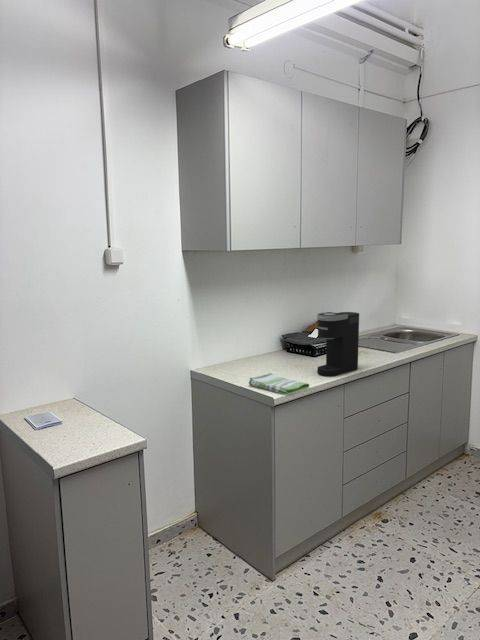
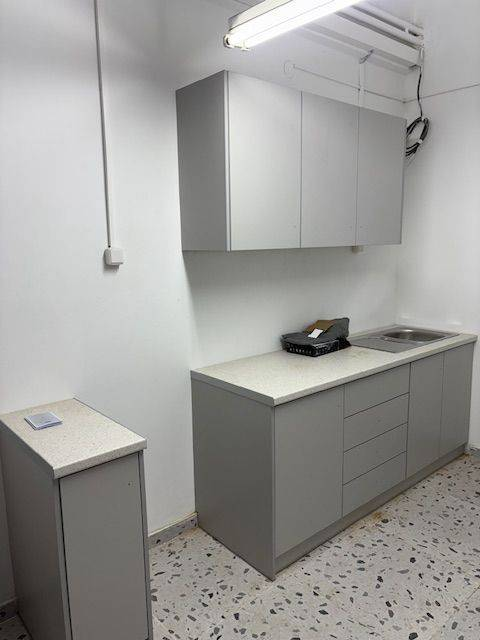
- dish towel [248,372,310,395]
- coffee maker [316,311,360,377]
